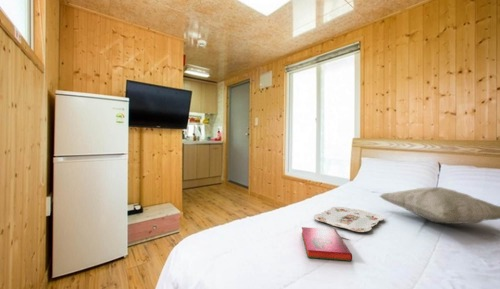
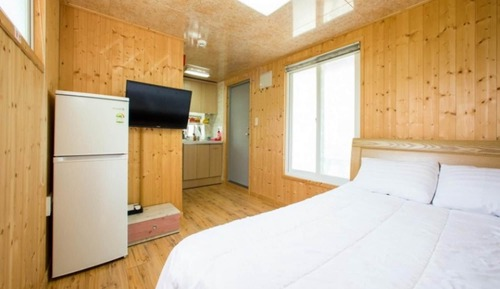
- decorative pillow [378,186,500,225]
- serving tray [313,206,385,233]
- hardback book [301,226,353,262]
